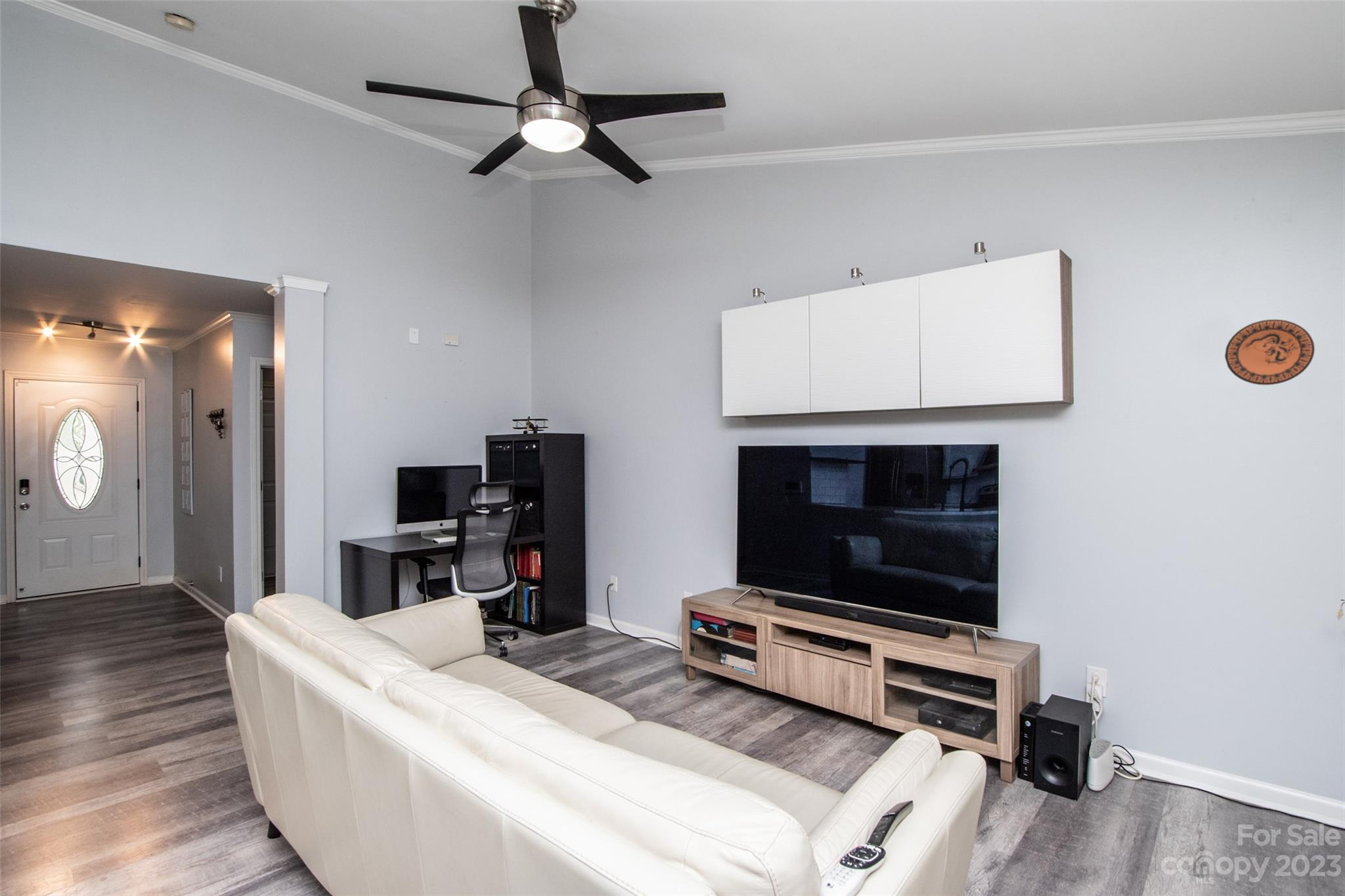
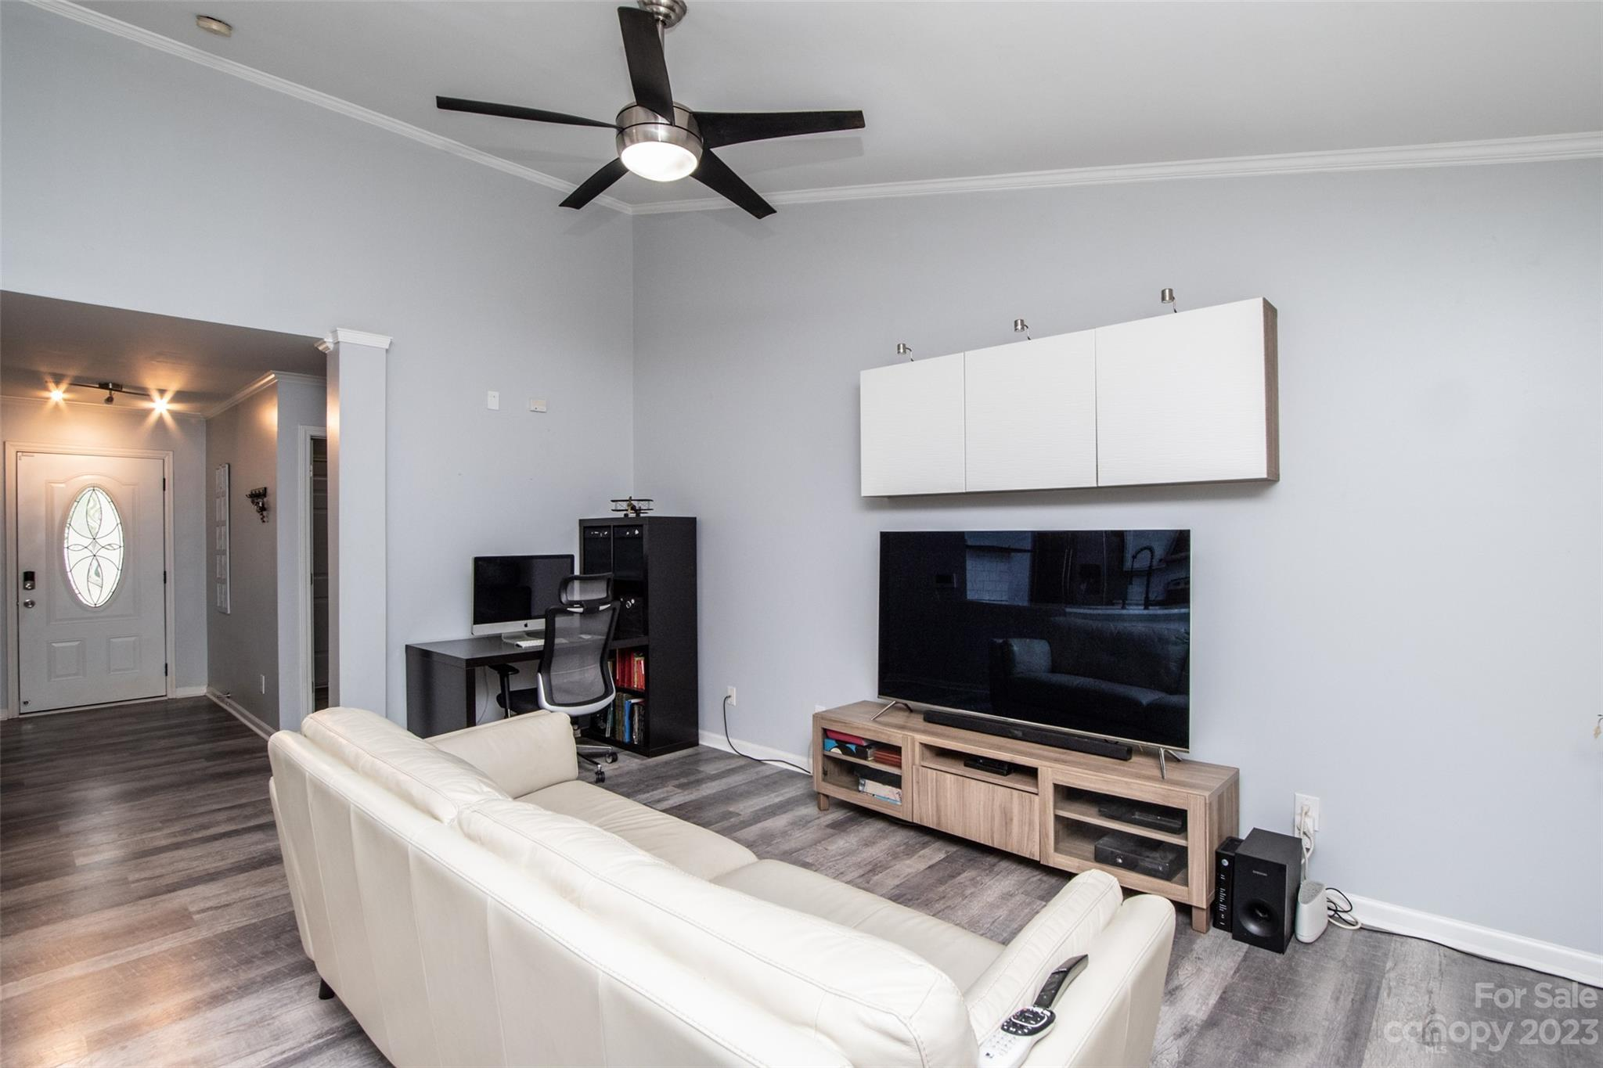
- decorative plate [1224,319,1315,385]
